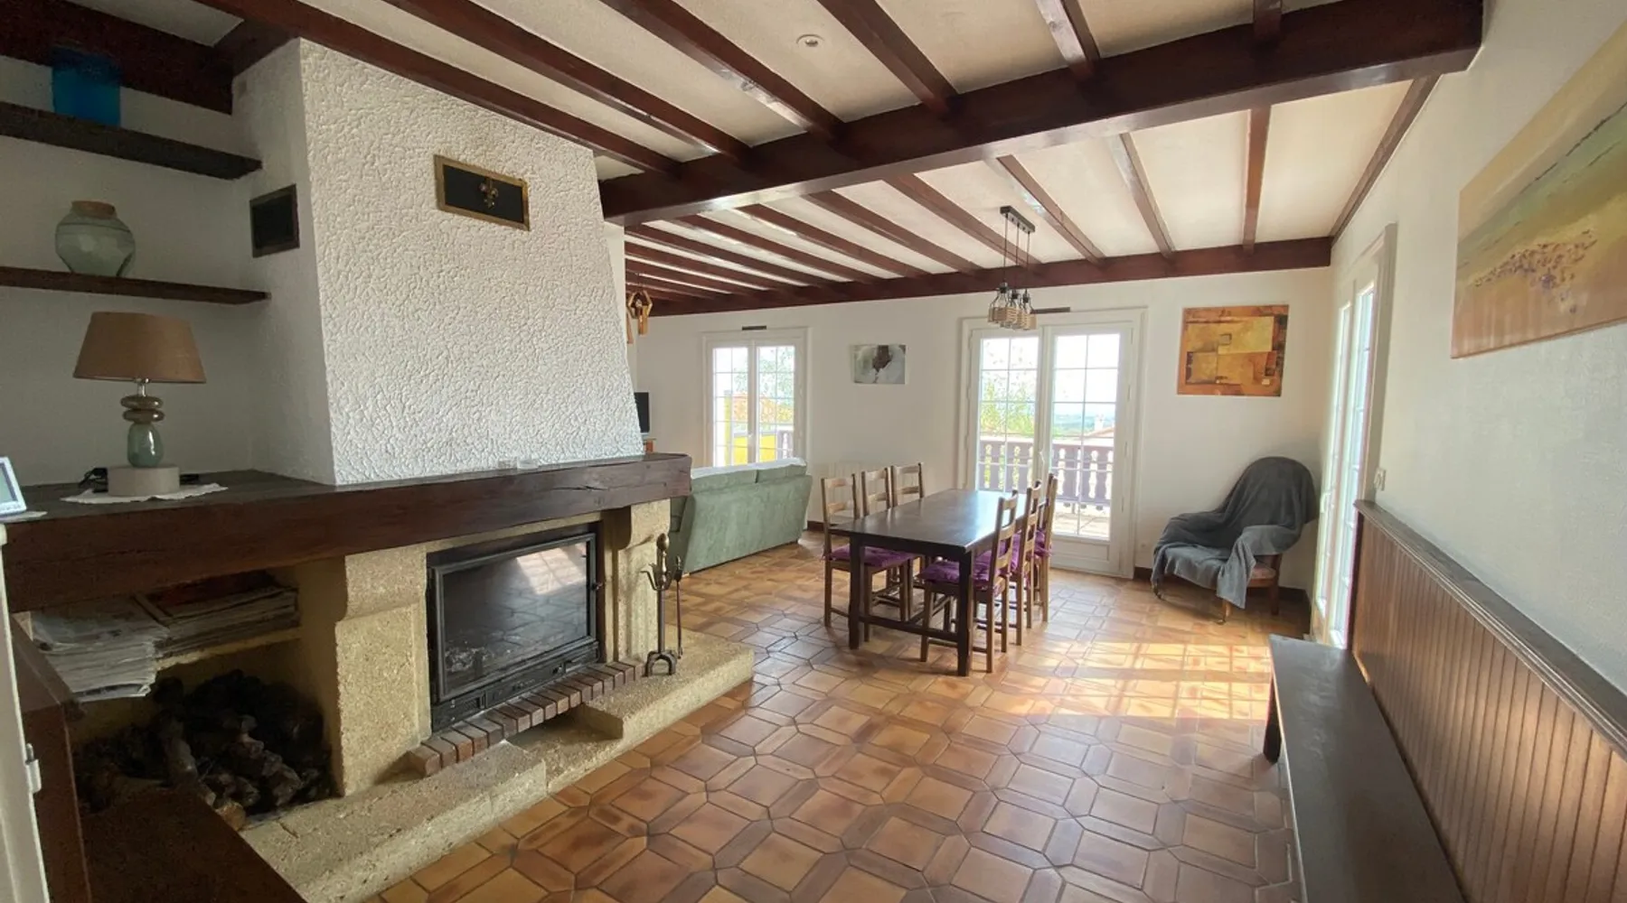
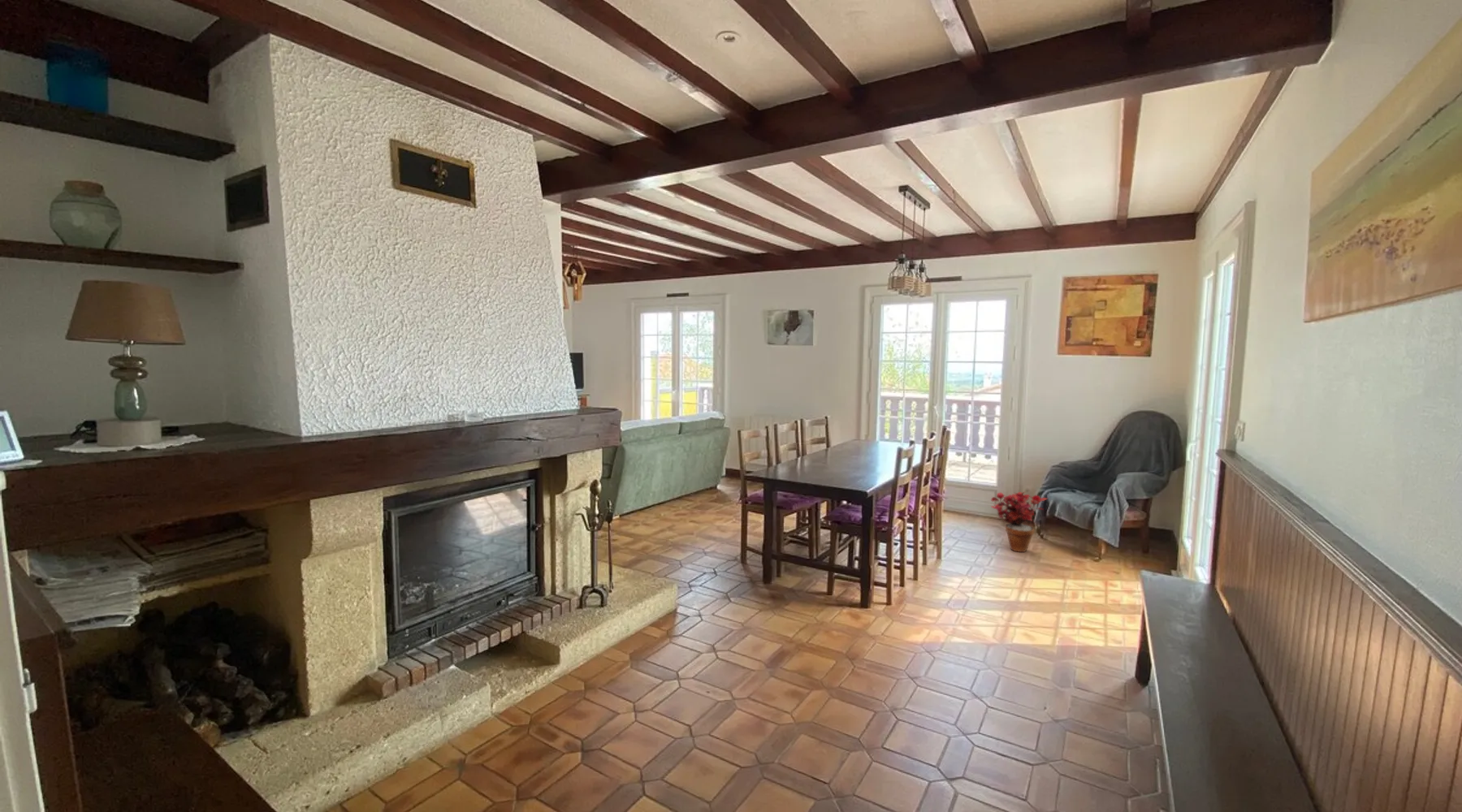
+ potted plant [990,491,1048,553]
